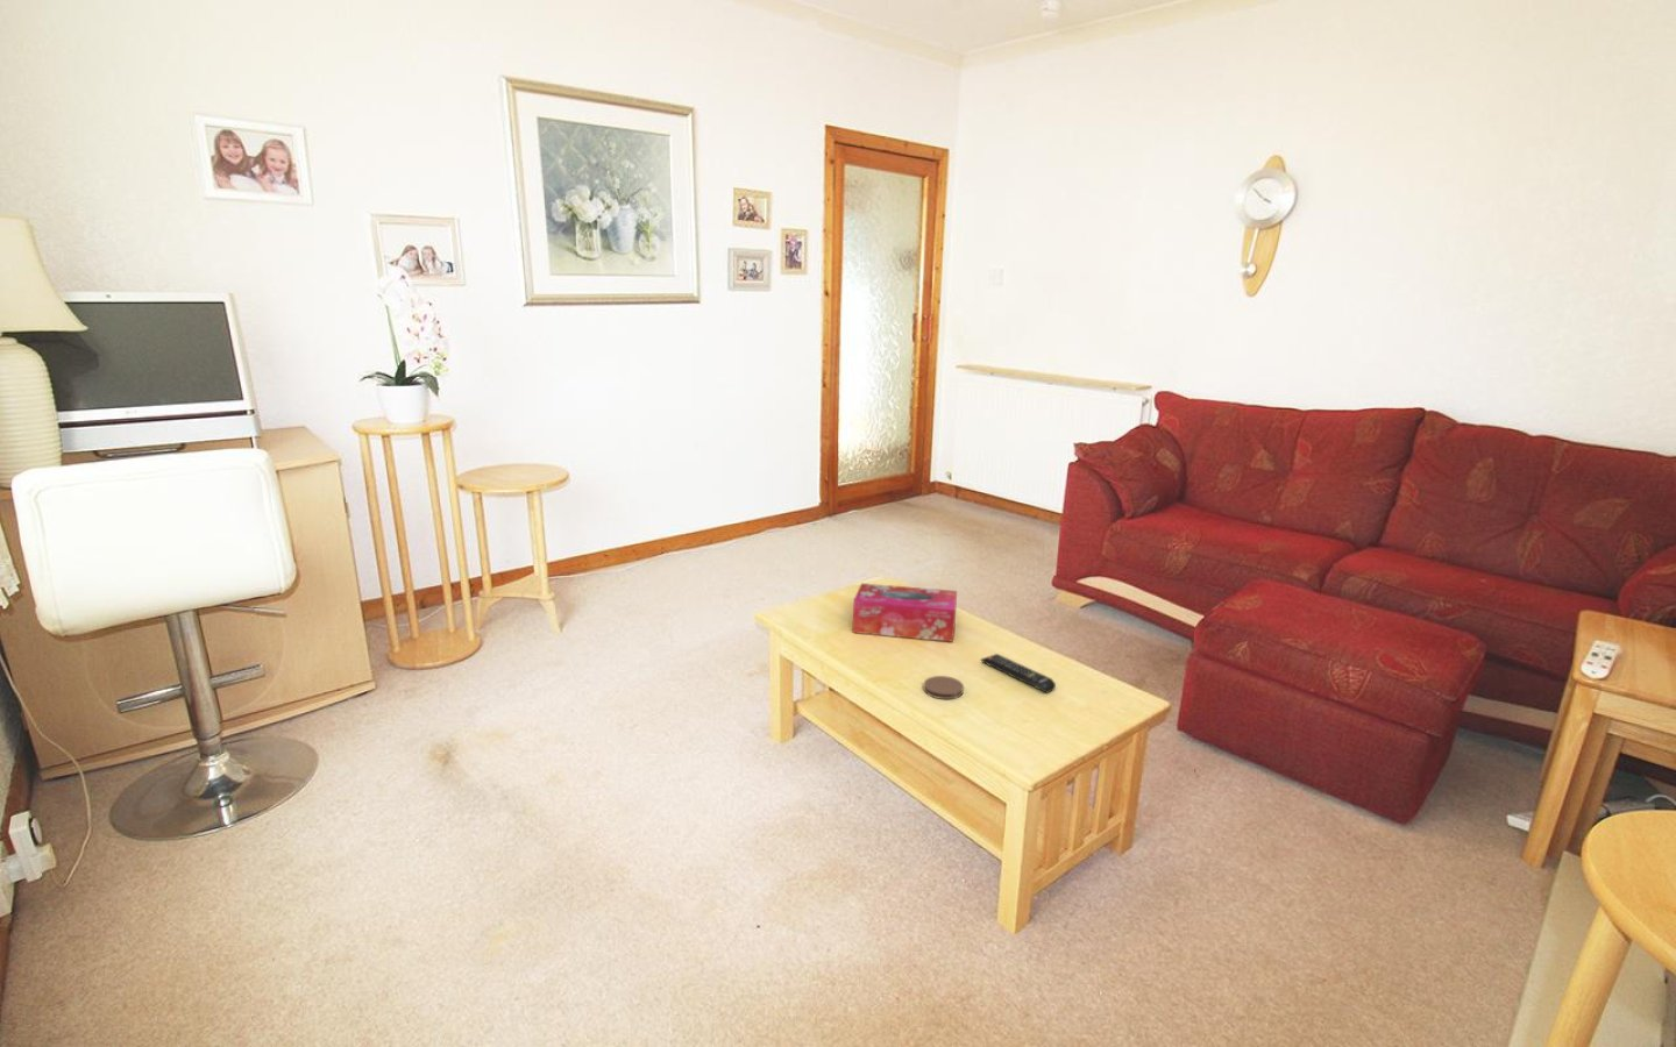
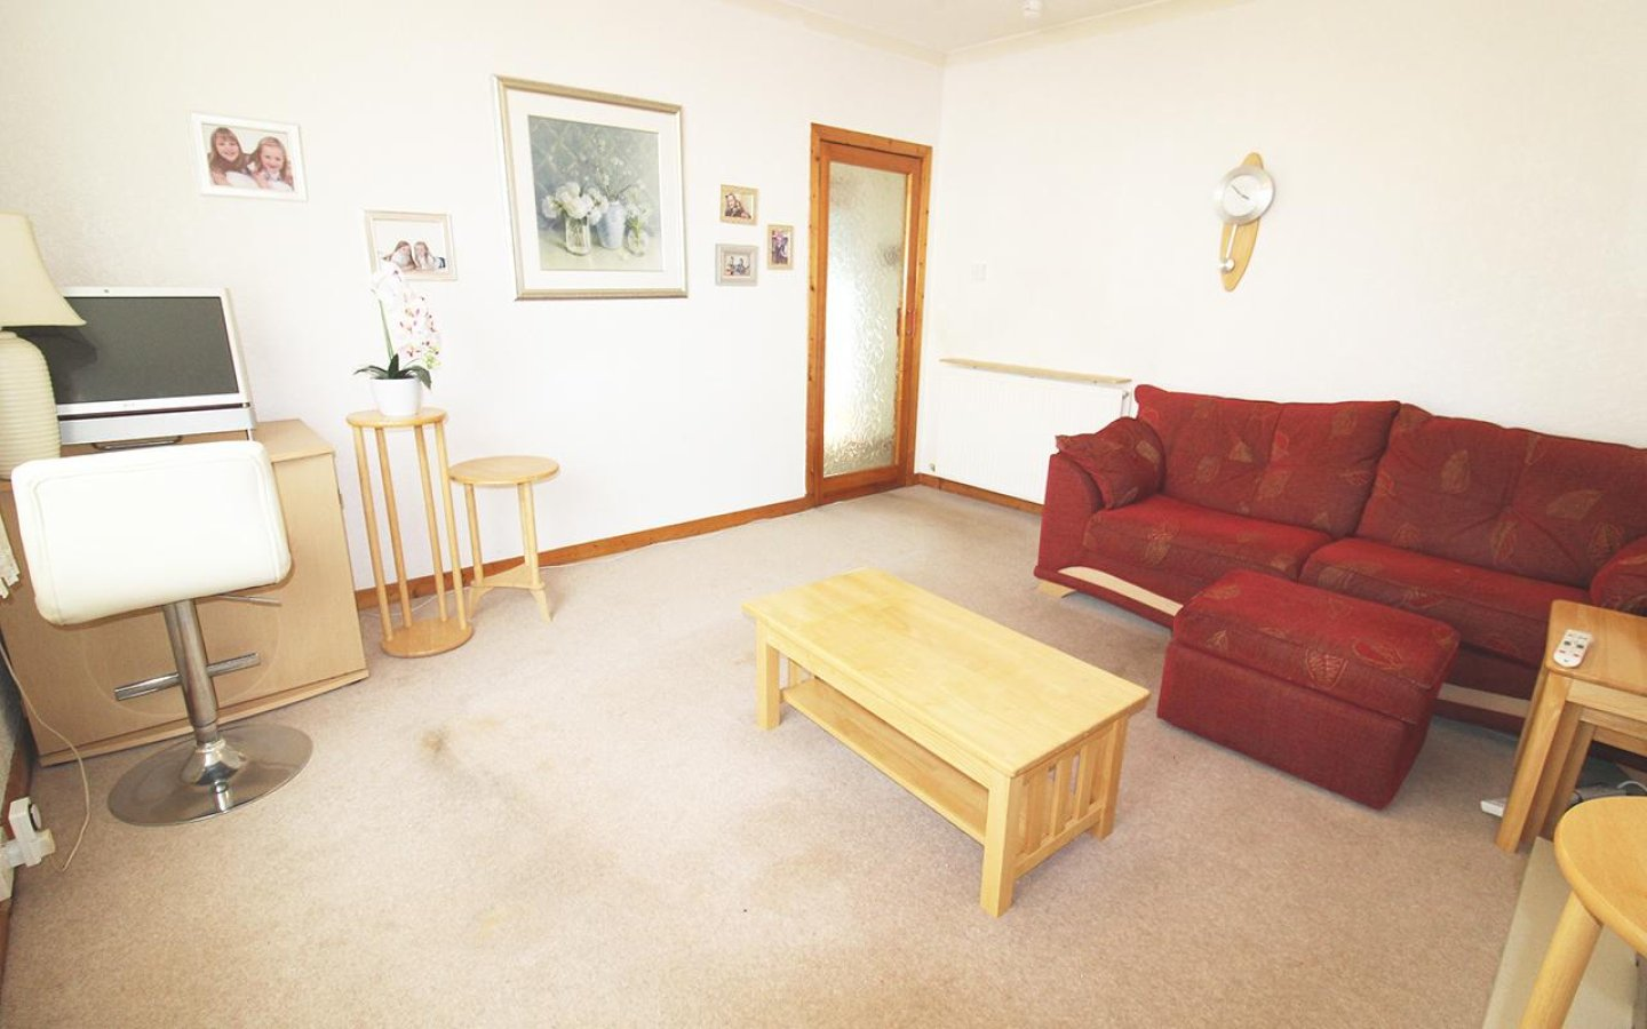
- coaster [923,674,965,701]
- remote control [980,653,1057,694]
- tissue box [852,581,958,643]
